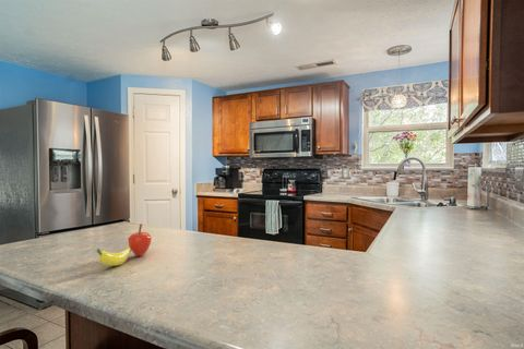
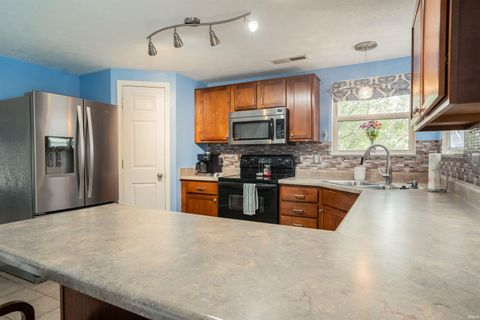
- fruit [96,222,153,267]
